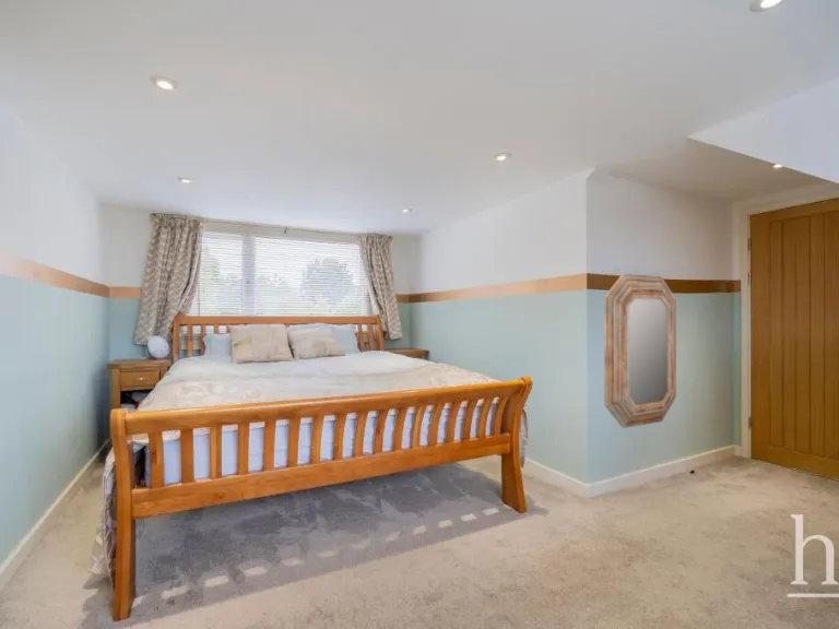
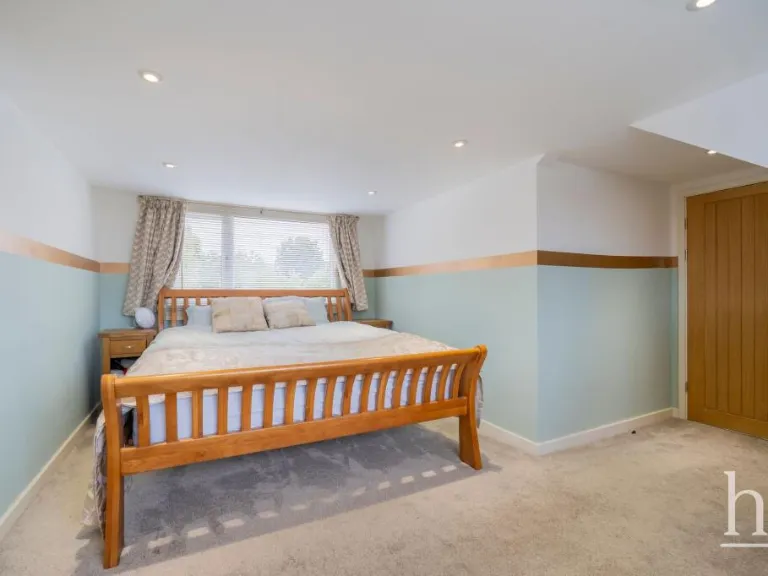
- home mirror [603,273,677,429]
